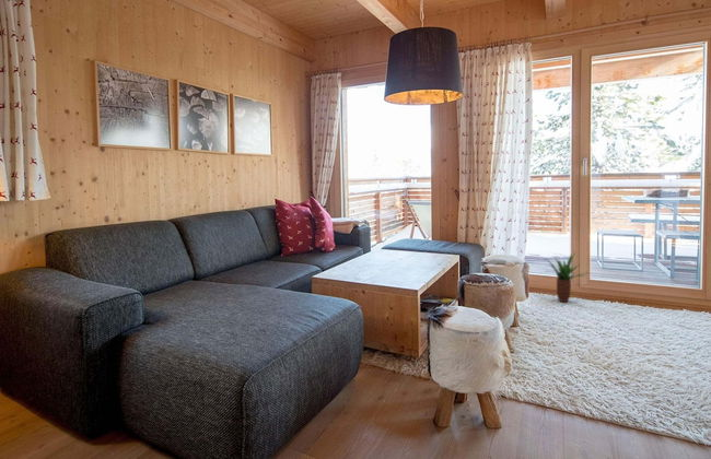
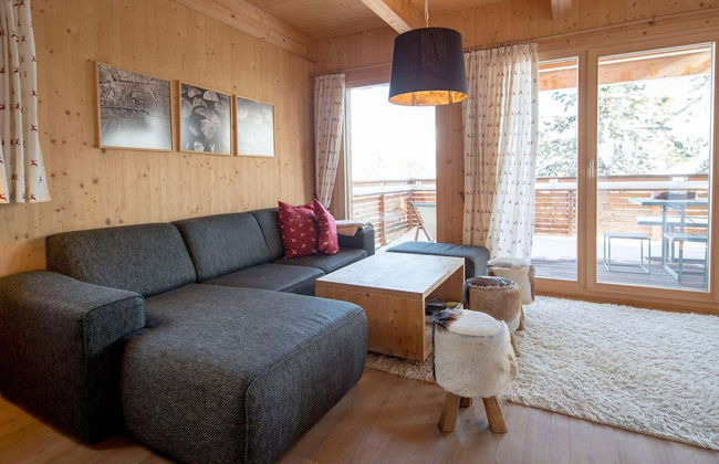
- potted plant [544,250,592,303]
